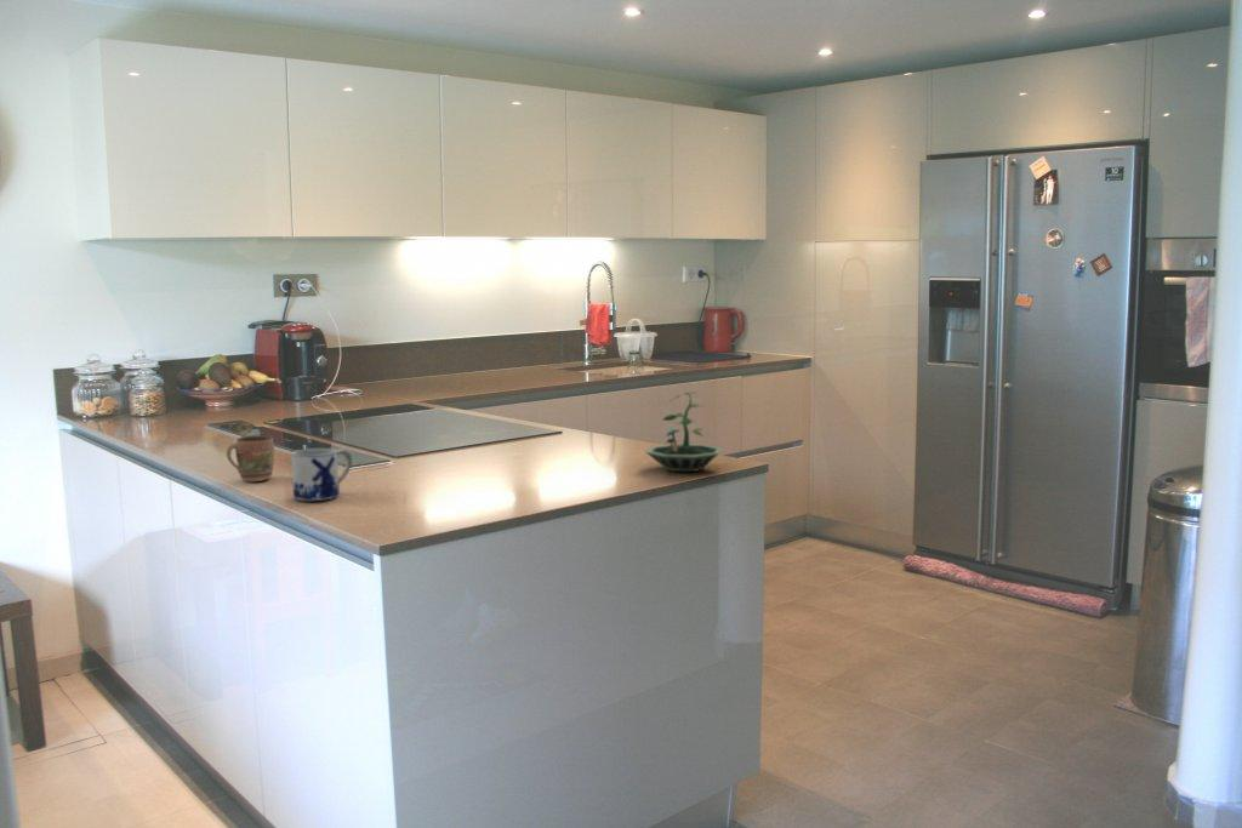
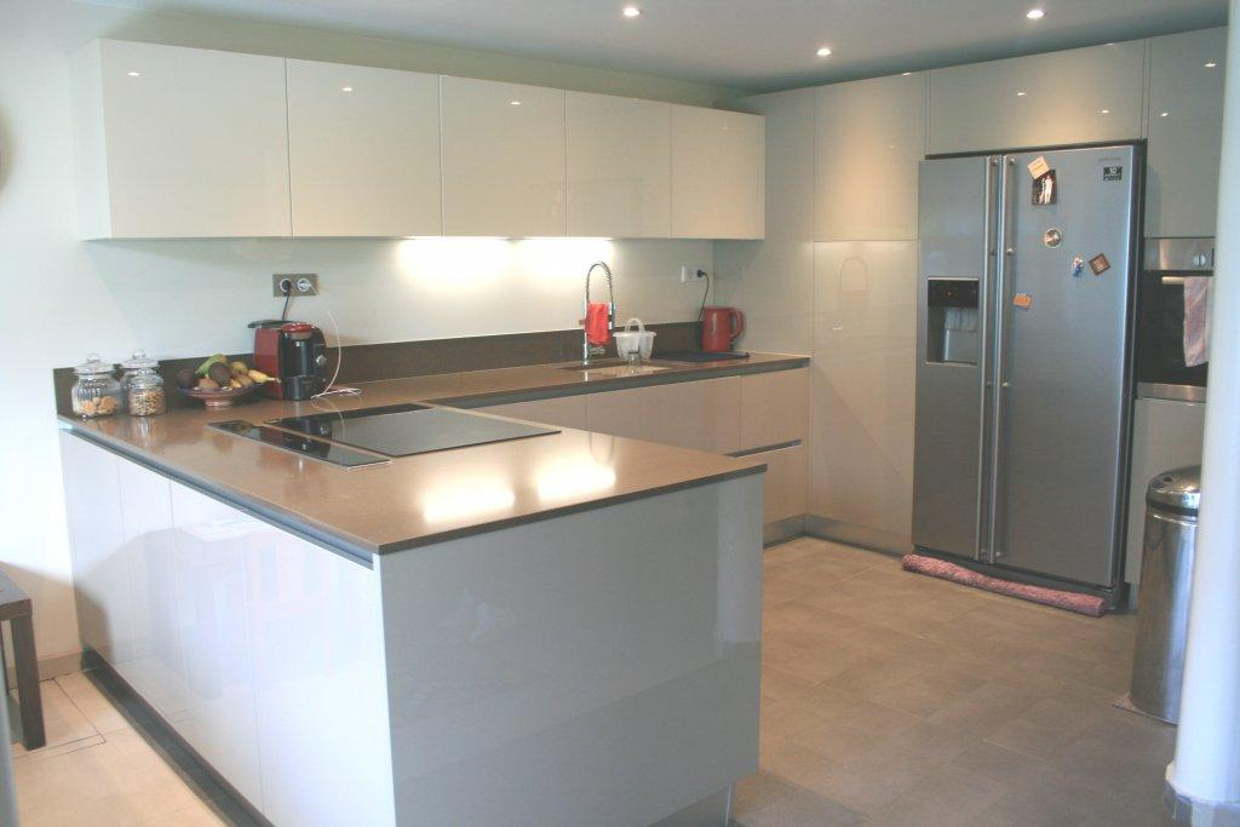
- mug [226,434,275,482]
- mug [290,447,353,502]
- terrarium [644,392,724,473]
